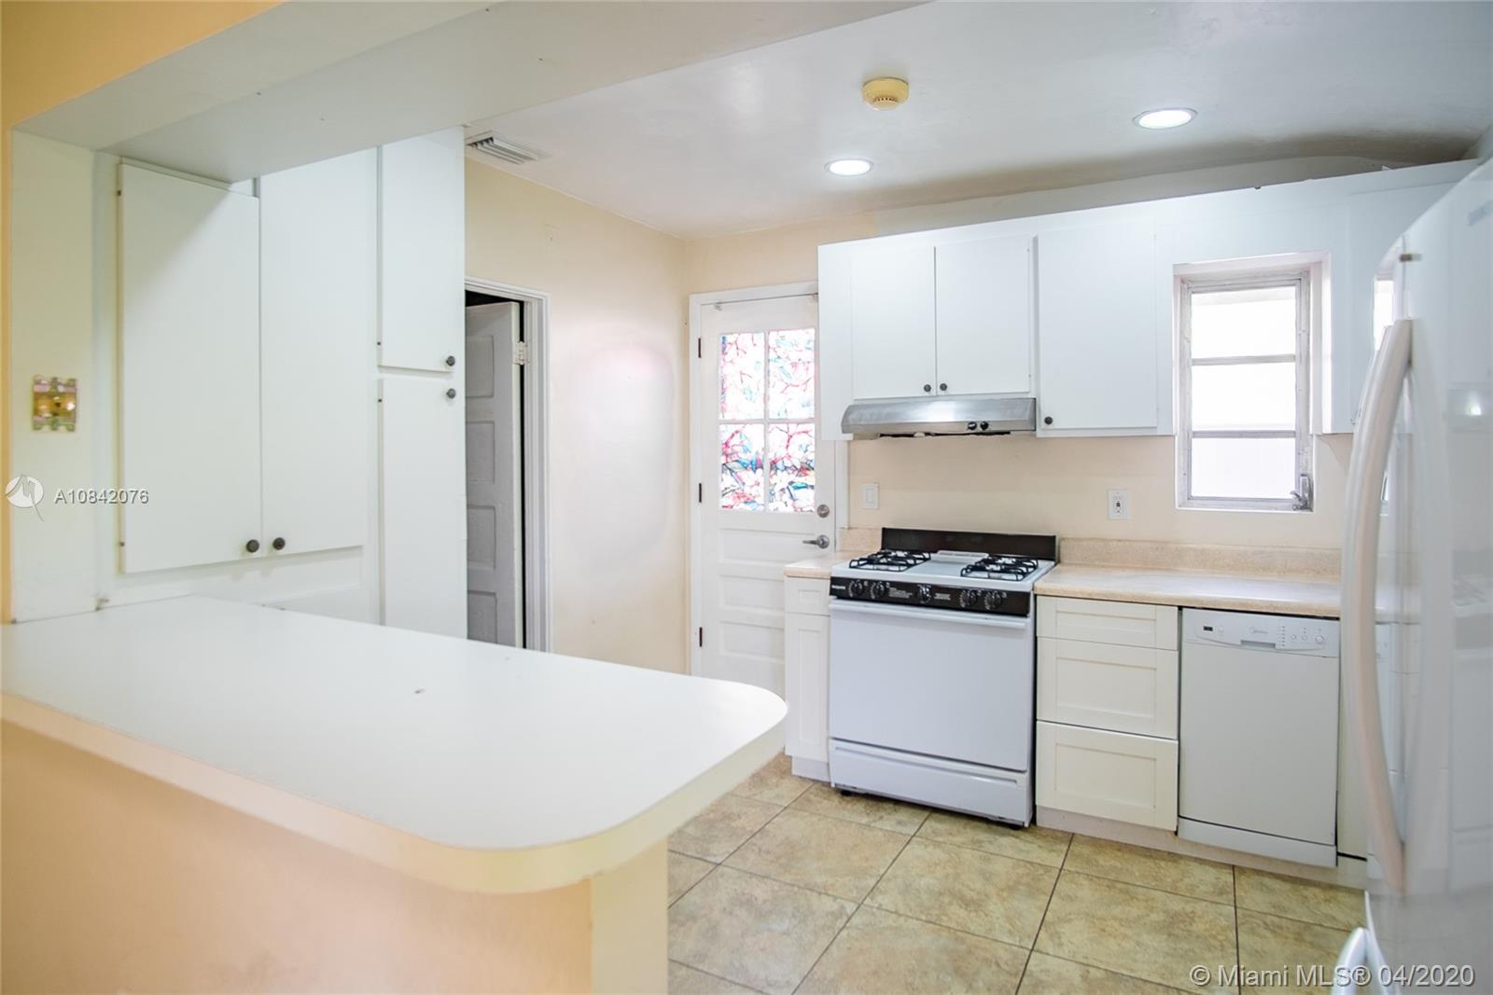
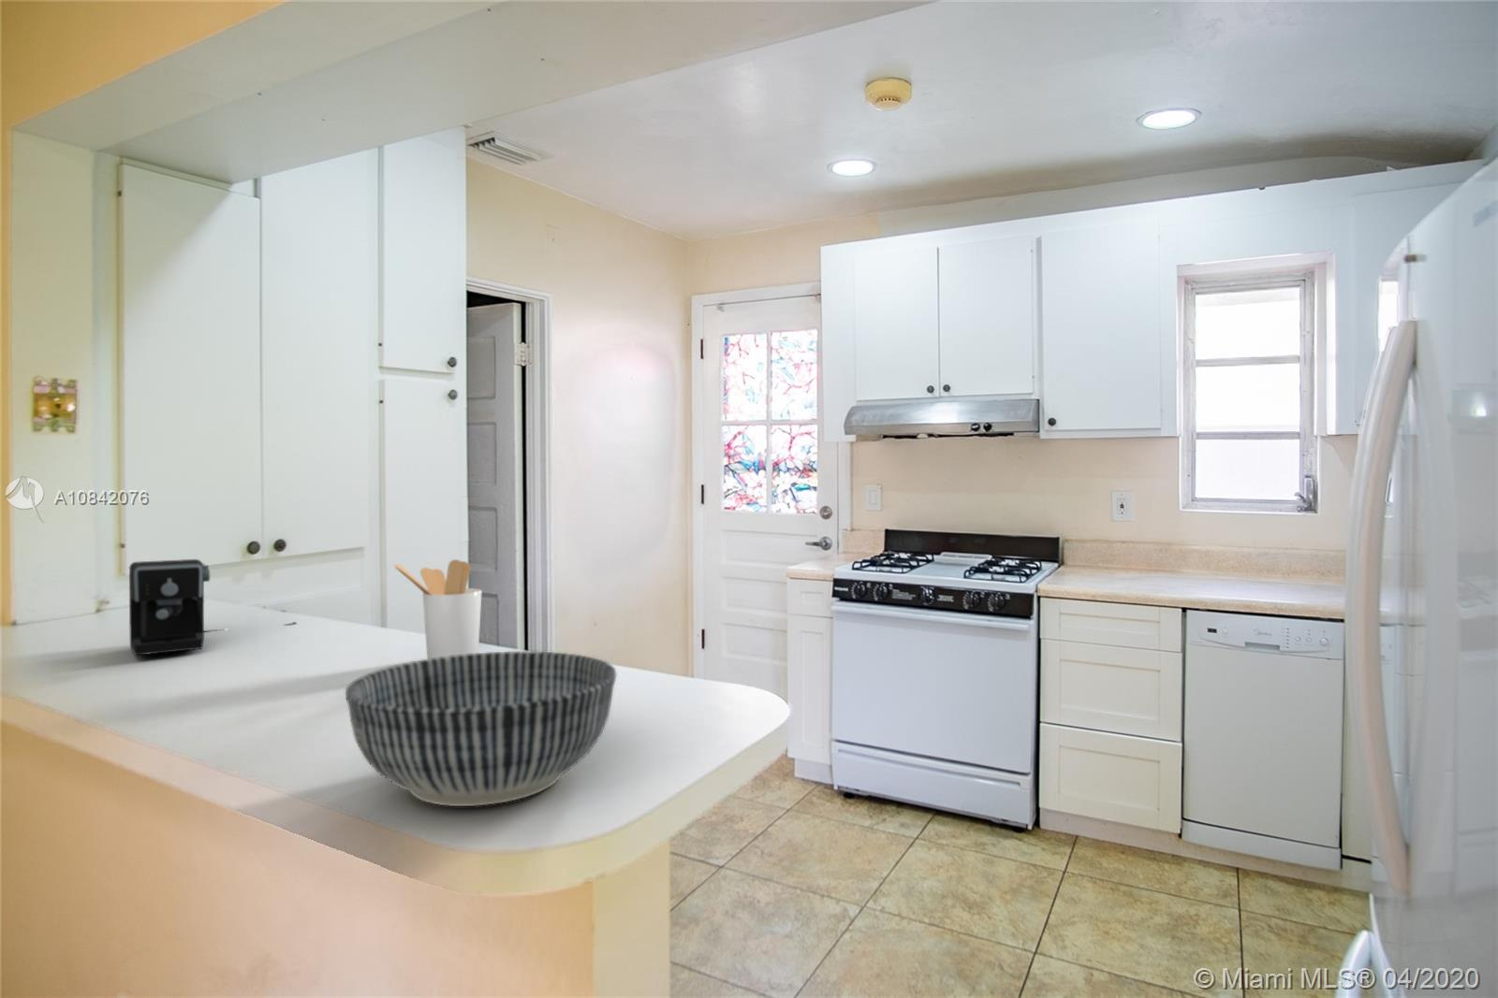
+ coffee maker [128,558,298,656]
+ bowl [344,650,617,808]
+ utensil holder [393,558,483,659]
